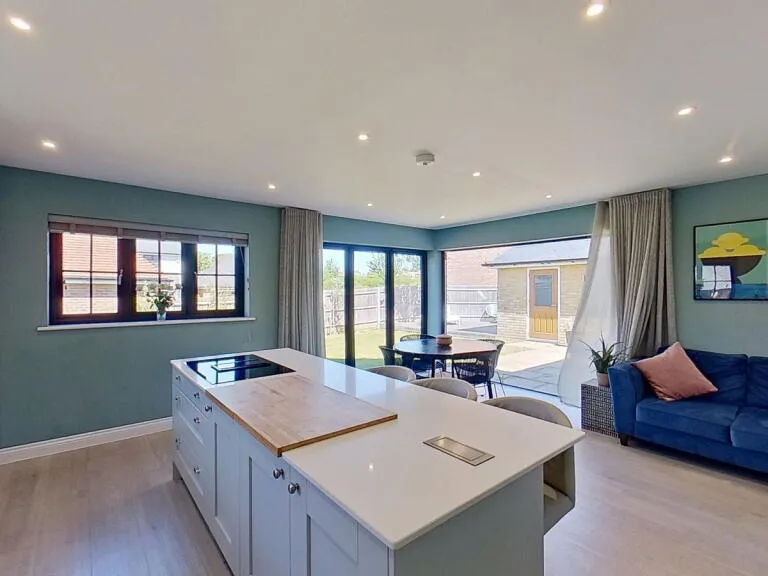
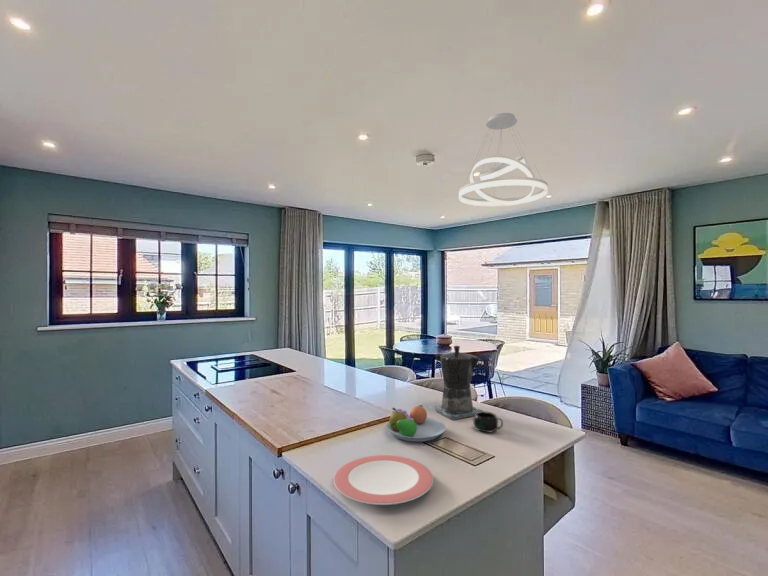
+ plate [333,454,434,506]
+ fruit bowl [385,404,447,443]
+ coffee maker [432,345,484,421]
+ pendant light [458,112,549,207]
+ mug [472,410,504,433]
